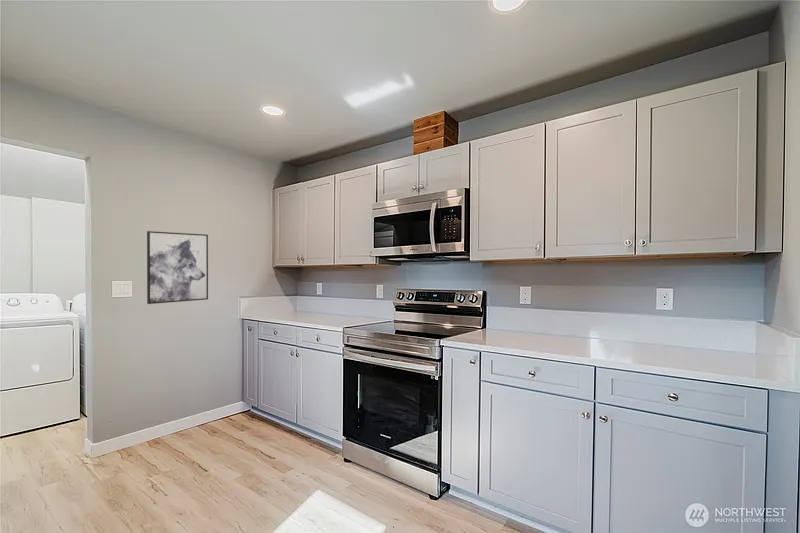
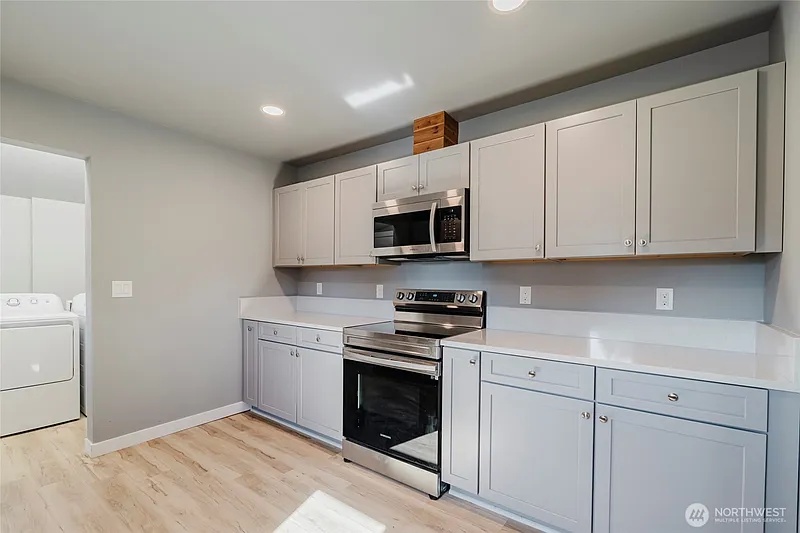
- wall art [146,230,209,305]
